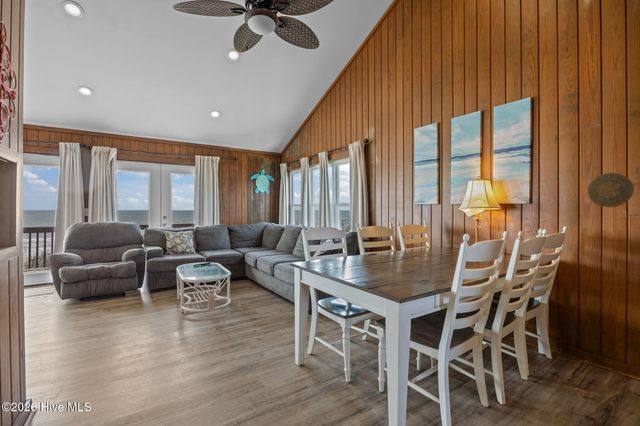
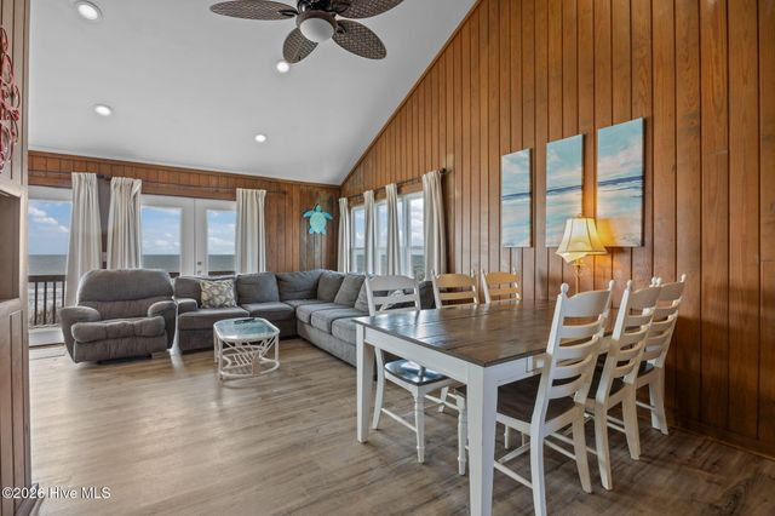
- decorative plate [587,172,635,208]
